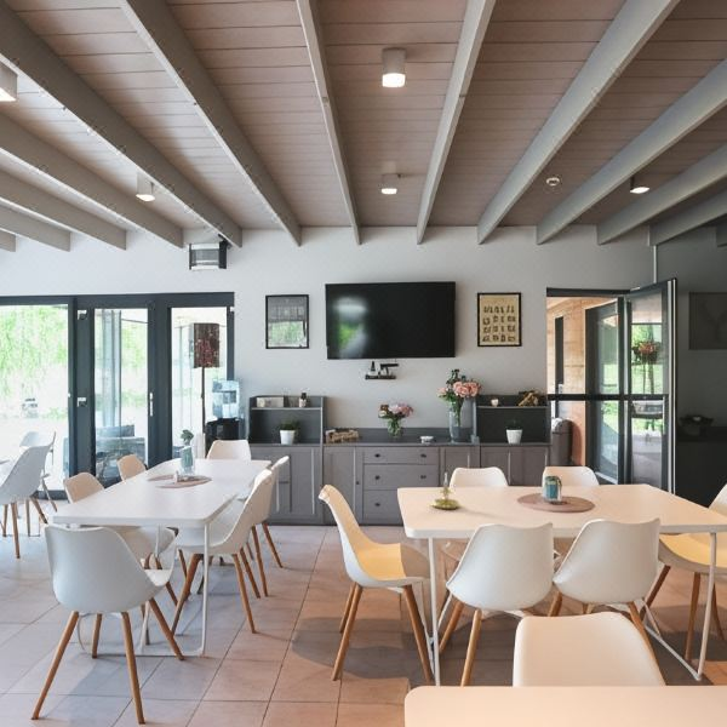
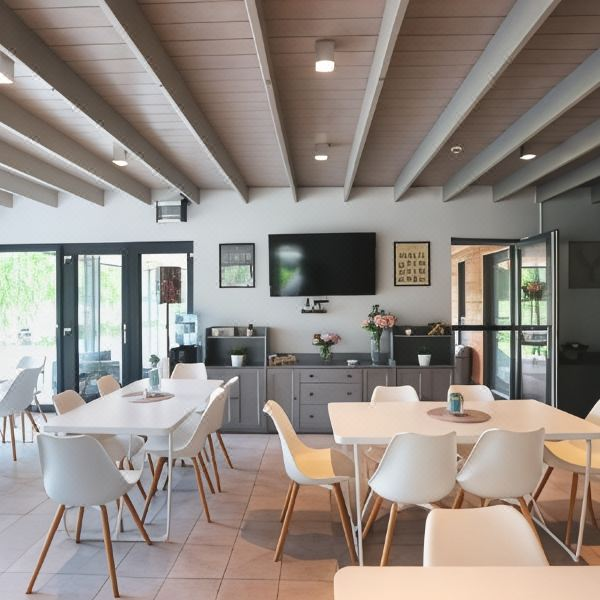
- candle holder [430,474,462,510]
